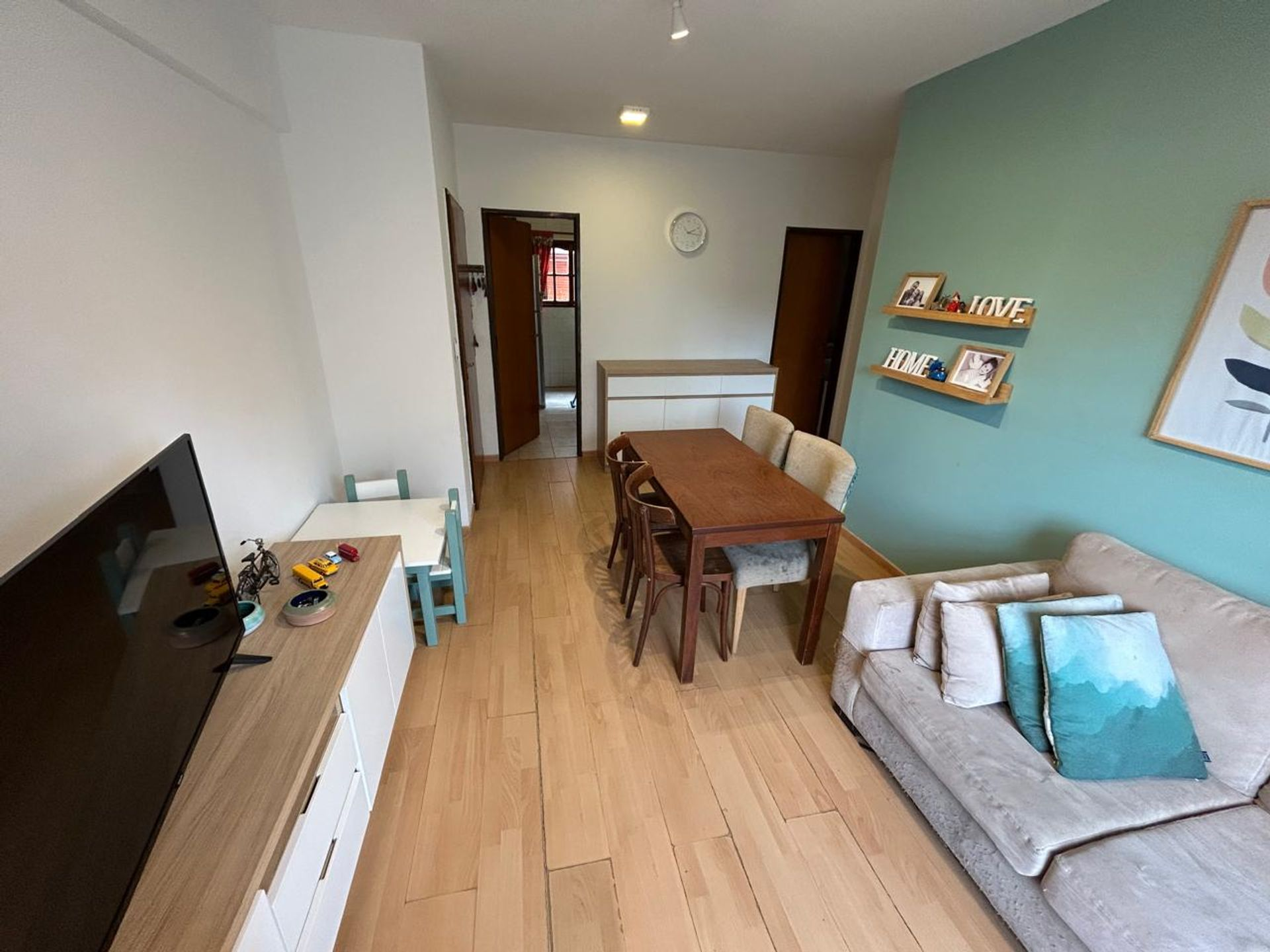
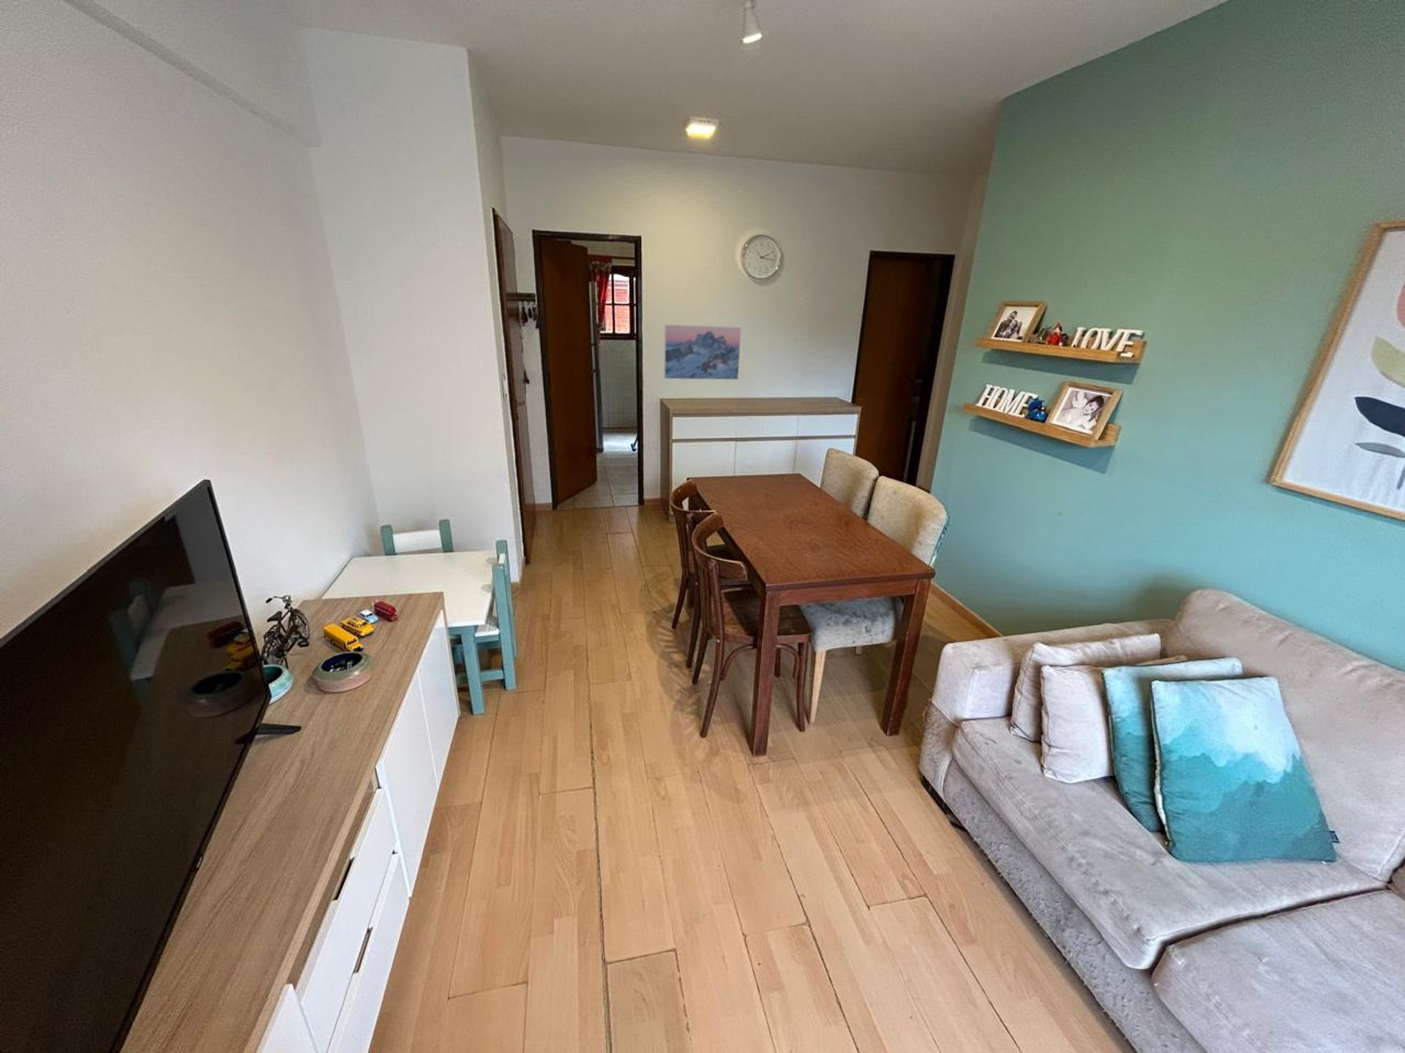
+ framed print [663,324,742,380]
